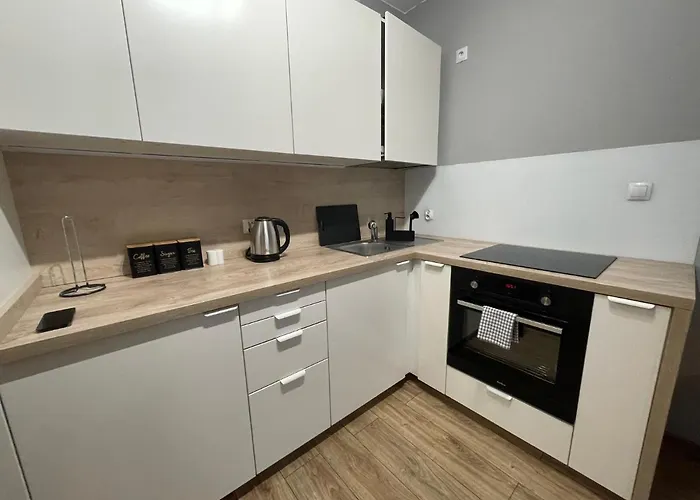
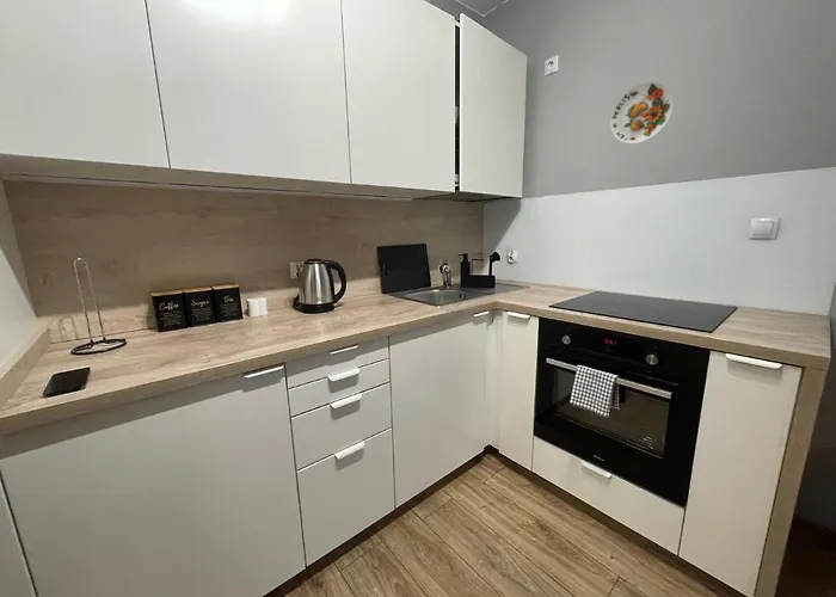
+ decorative plate [609,81,675,144]
